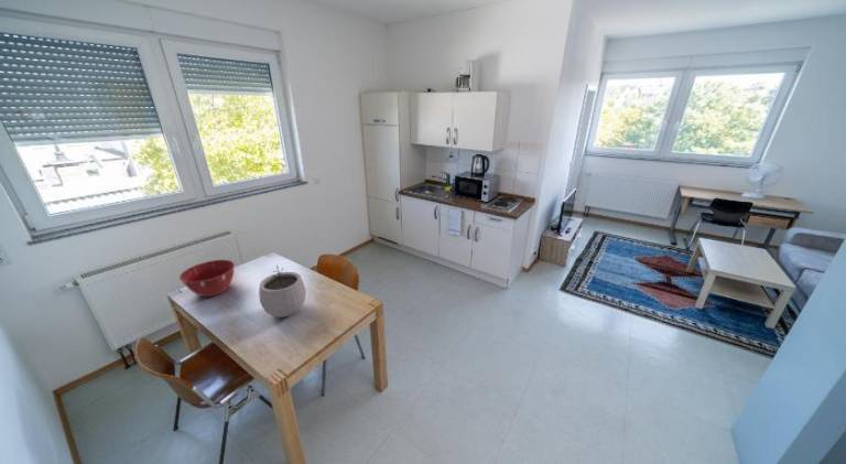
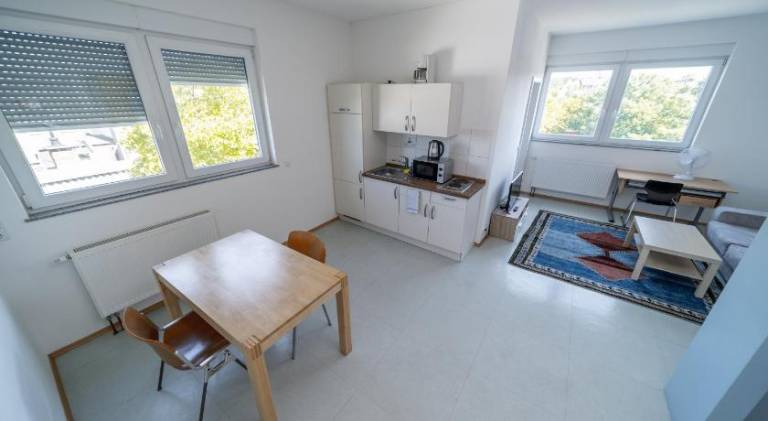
- mixing bowl [178,259,236,298]
- plant pot [258,263,307,319]
